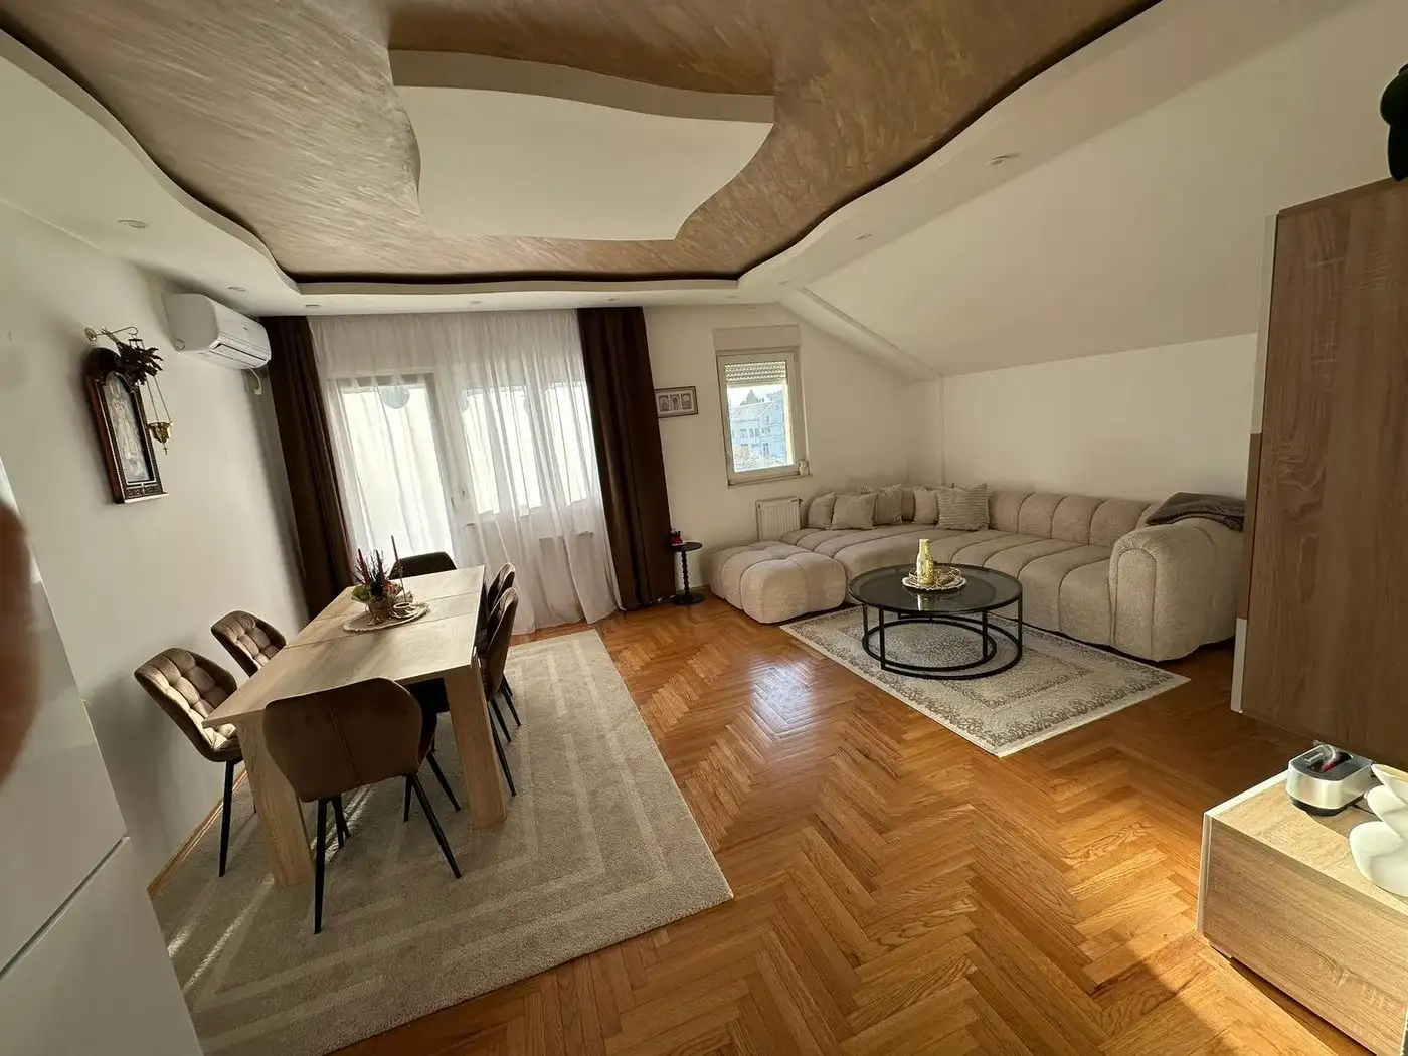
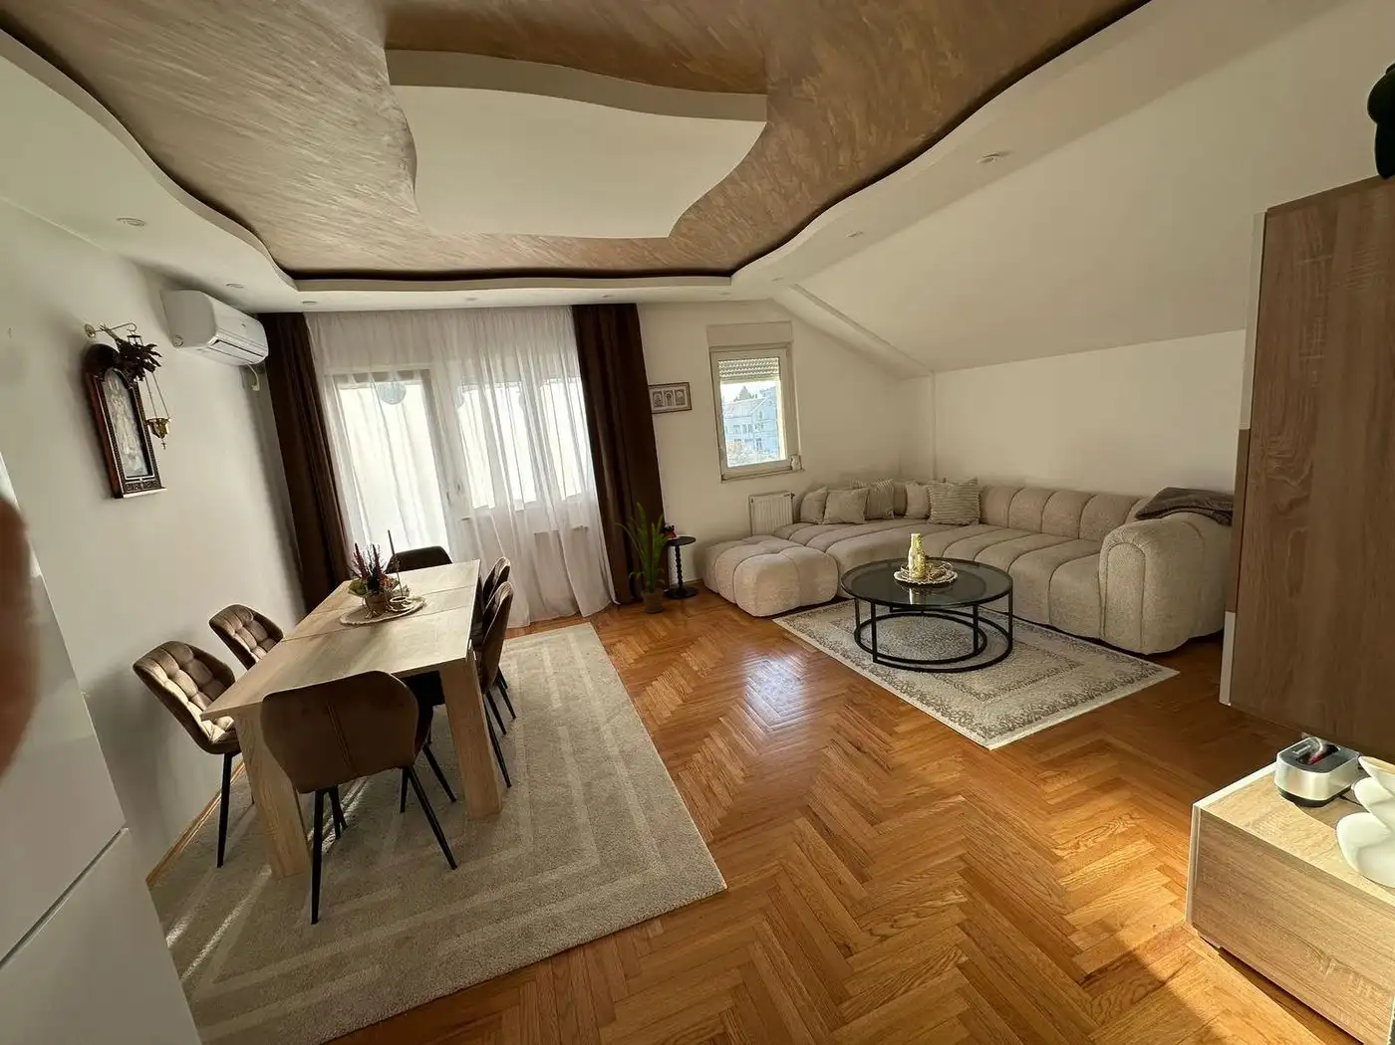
+ house plant [615,502,673,614]
